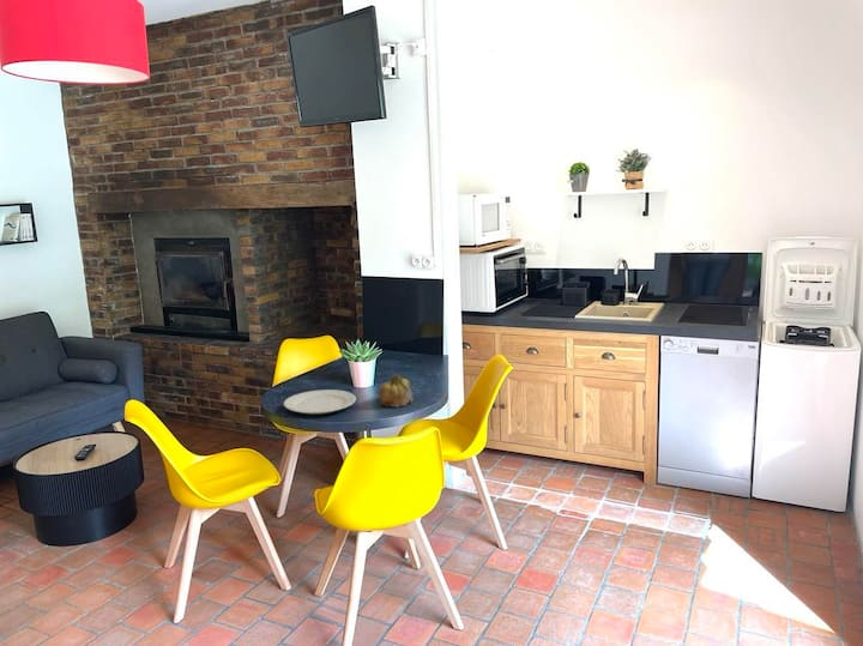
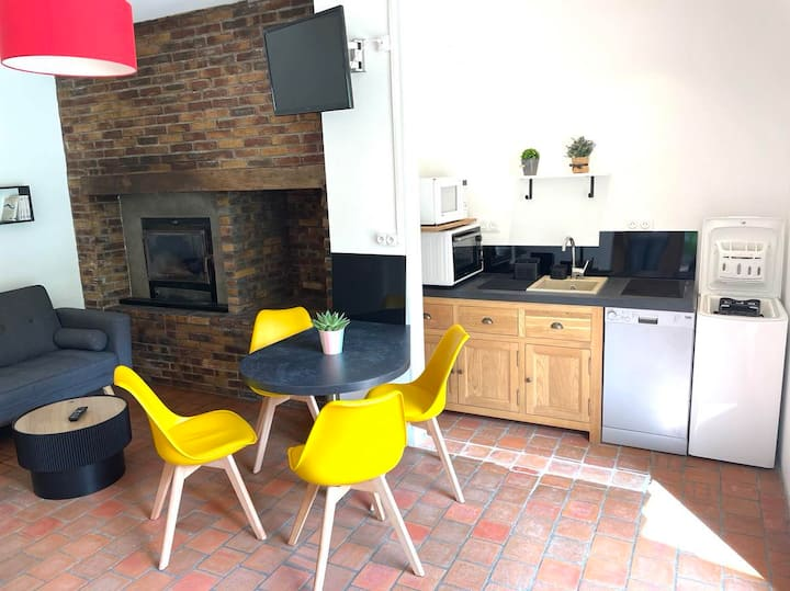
- fruit [378,373,415,409]
- chinaware [283,388,357,416]
